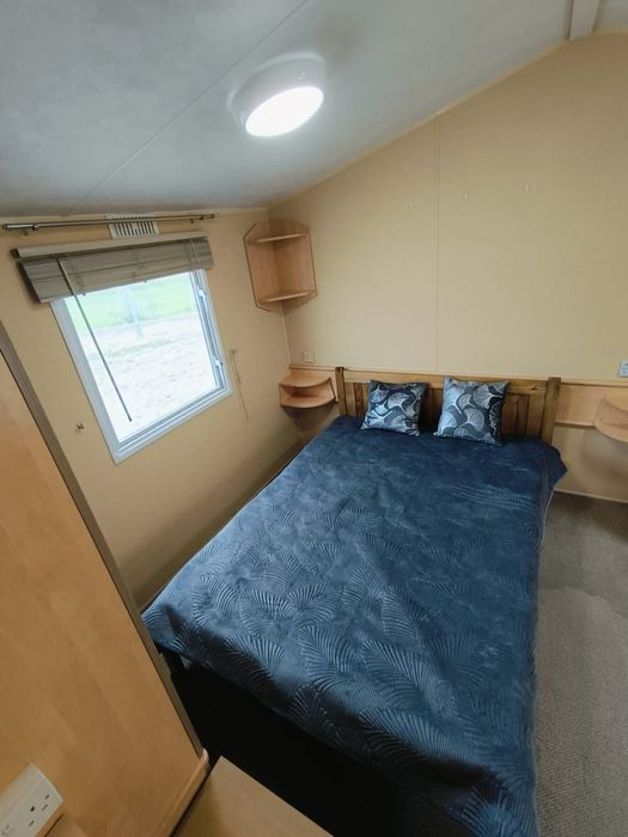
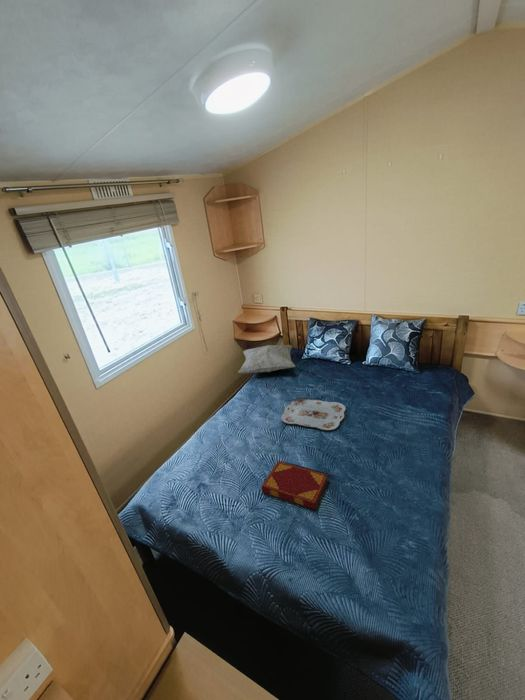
+ serving tray [280,397,347,431]
+ hardback book [261,460,330,511]
+ decorative pillow [237,344,296,374]
